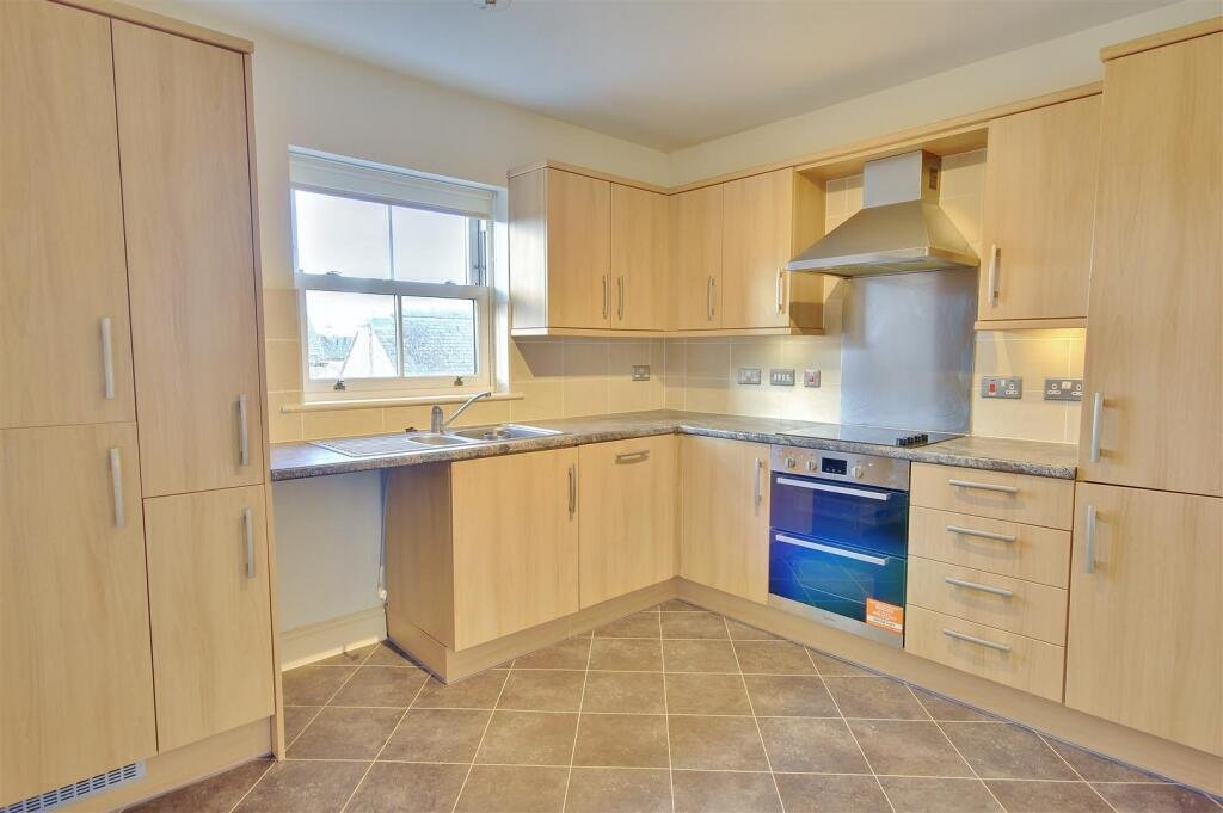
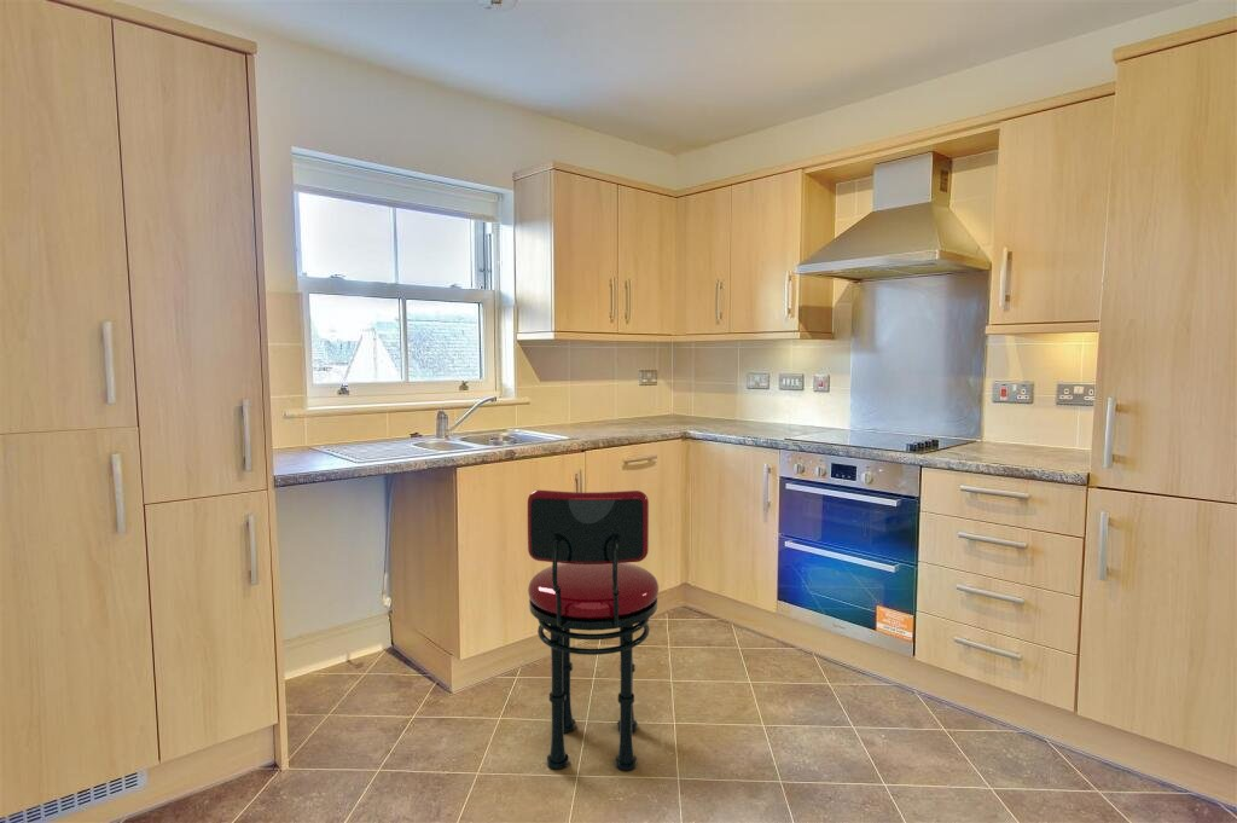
+ stool [527,488,660,772]
